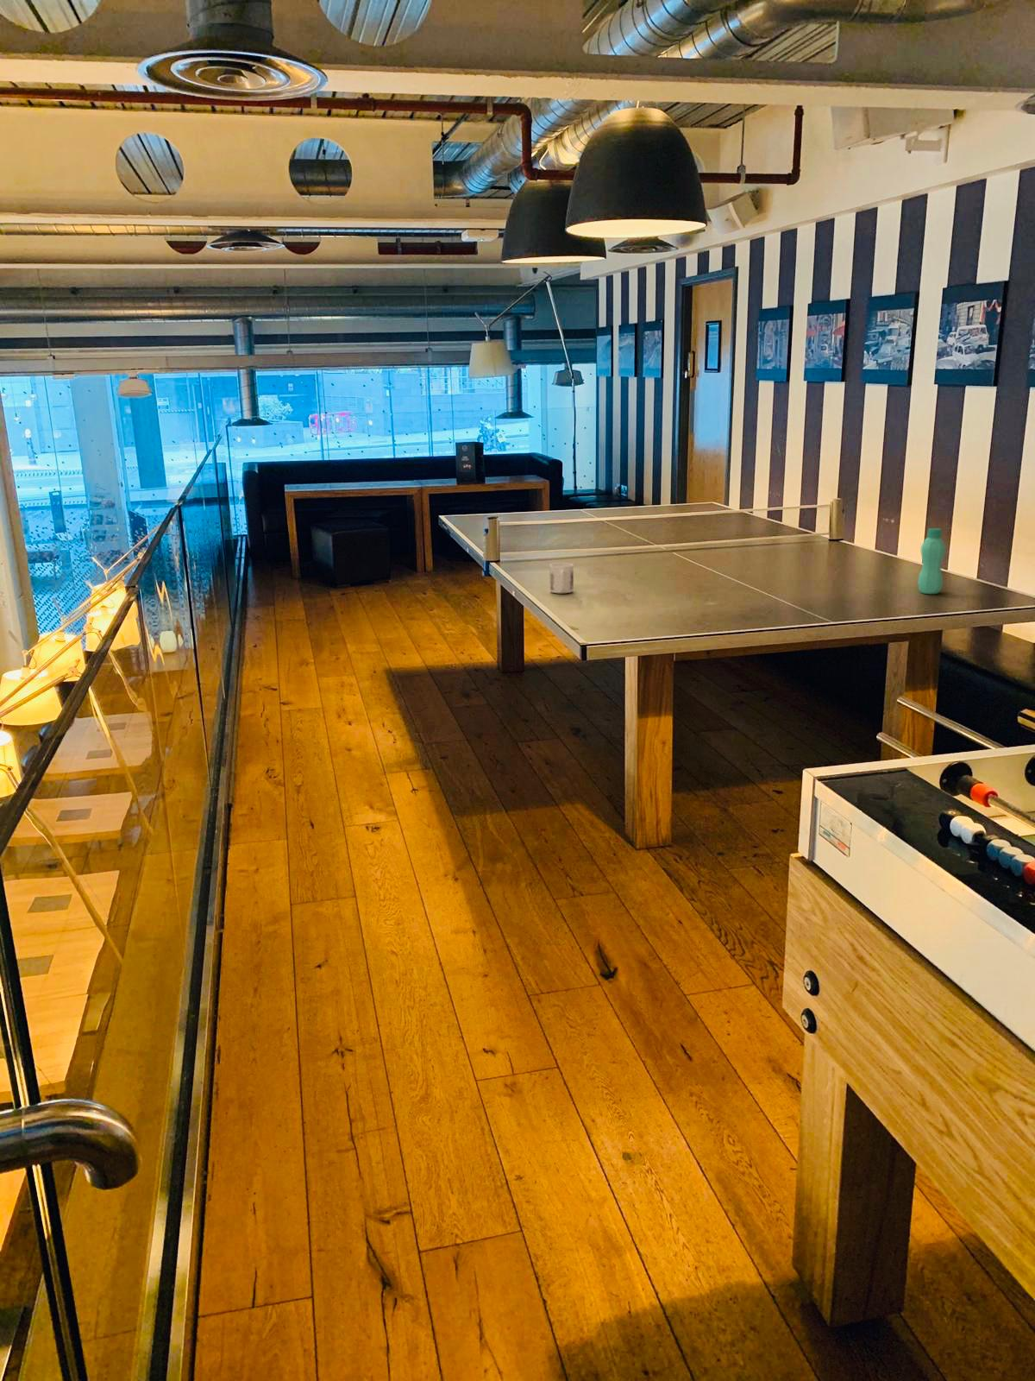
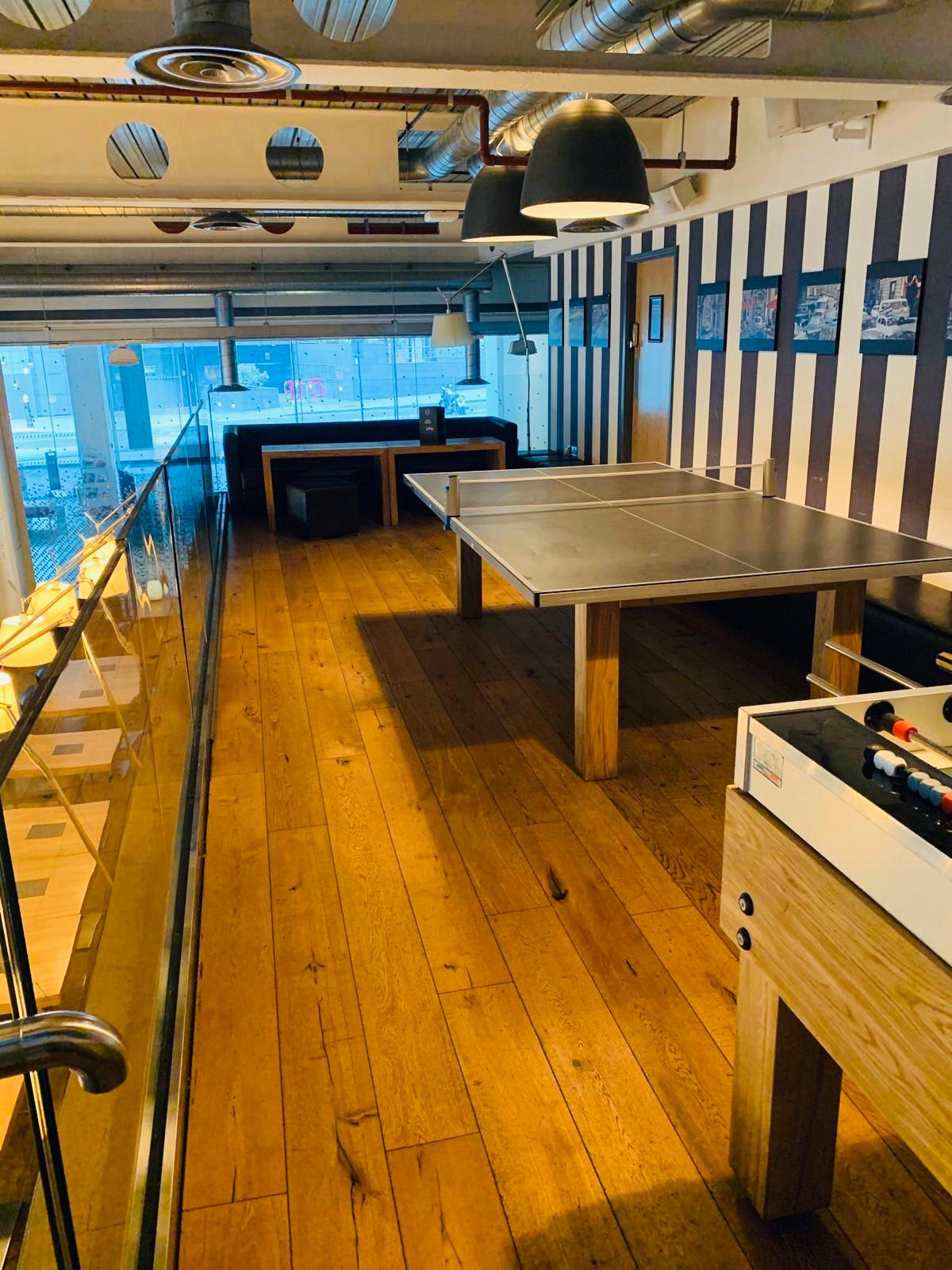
- mug [549,562,574,594]
- bottle [916,527,946,595]
